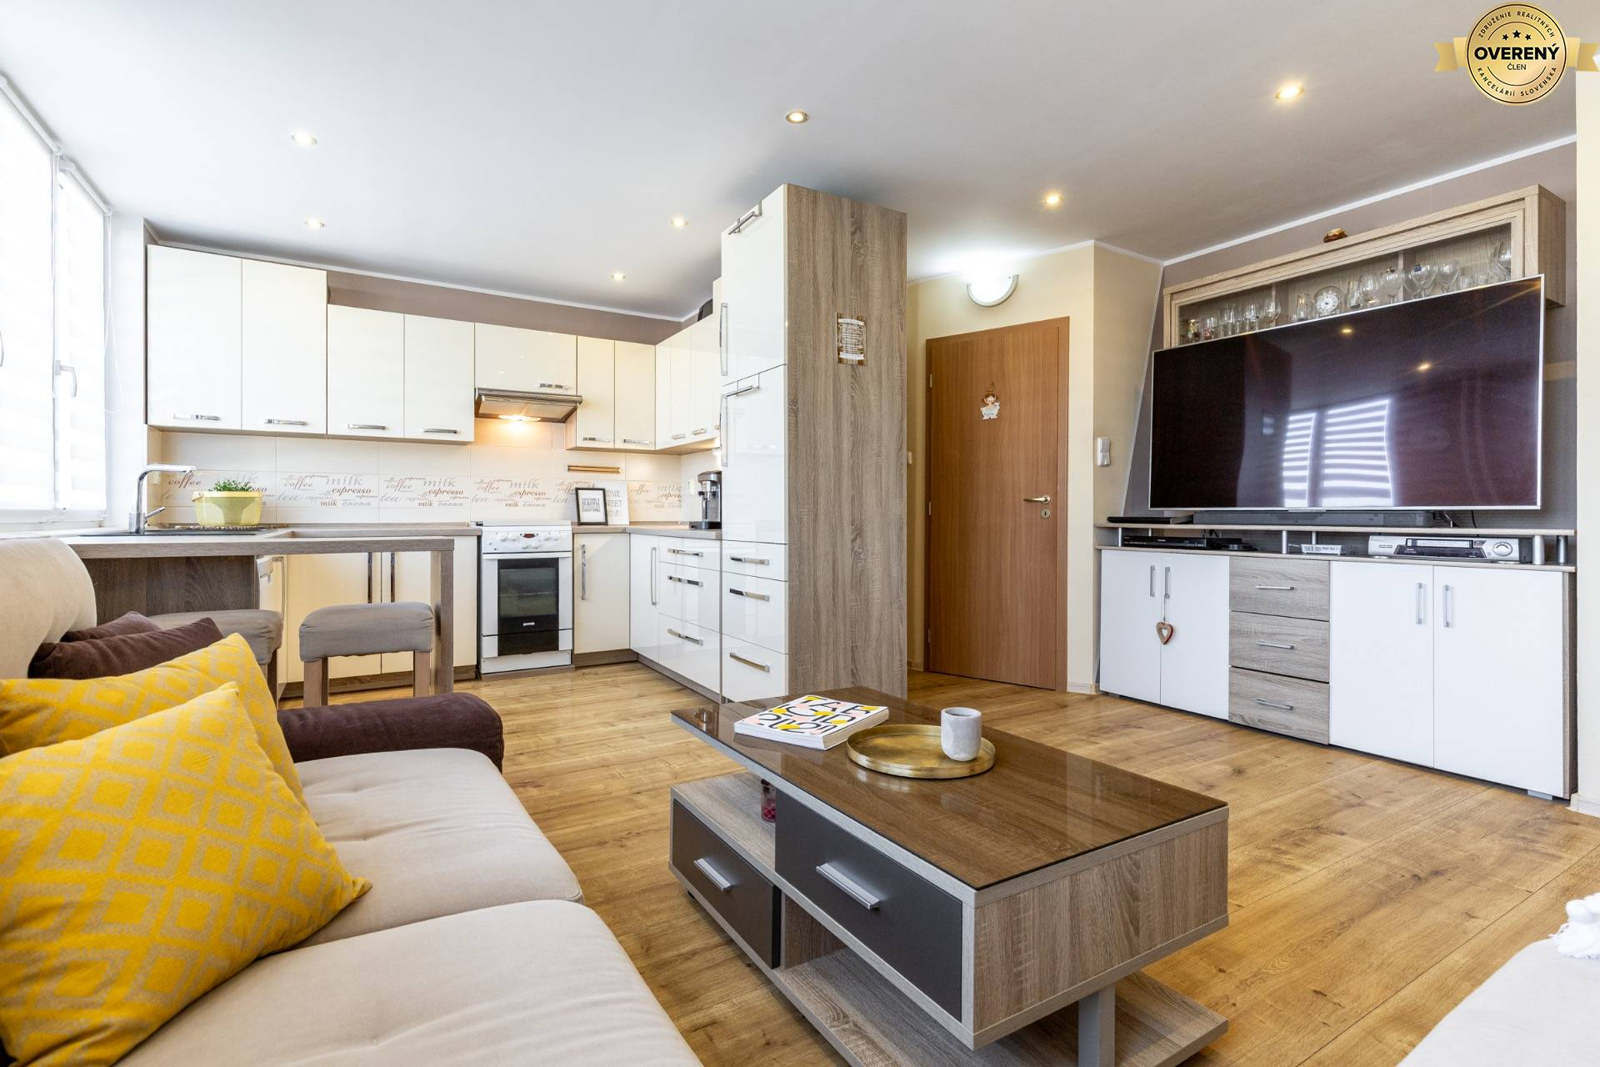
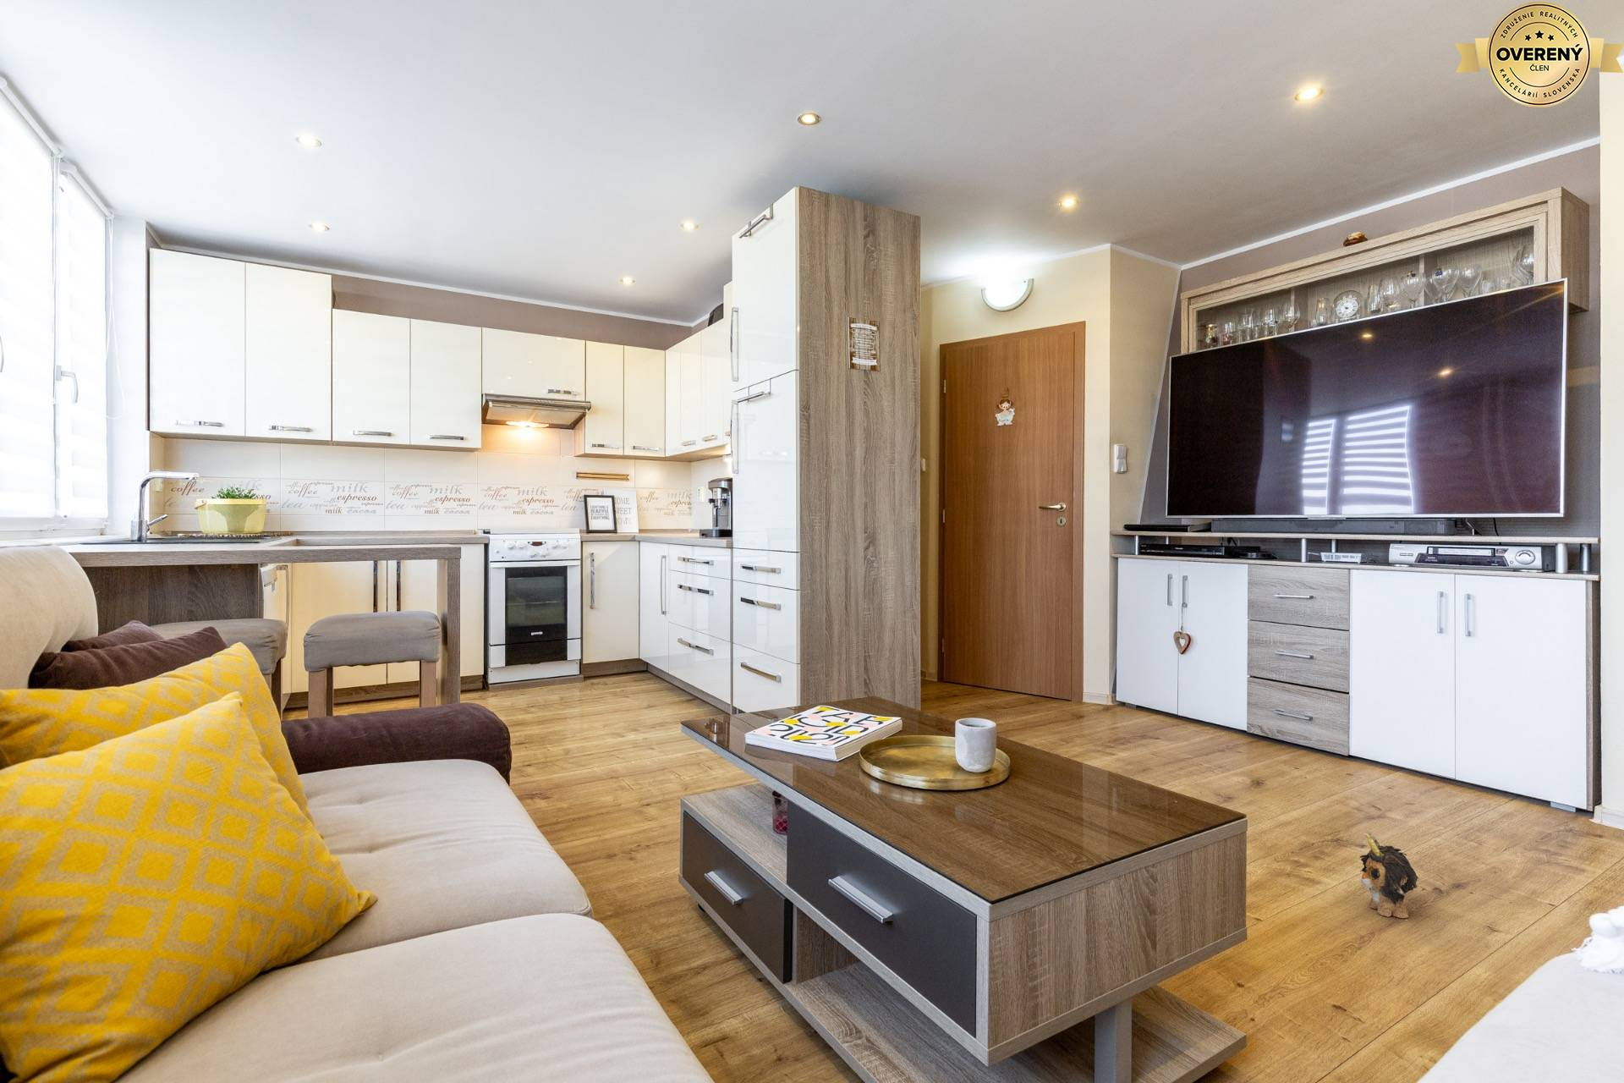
+ plush toy [1358,830,1420,919]
